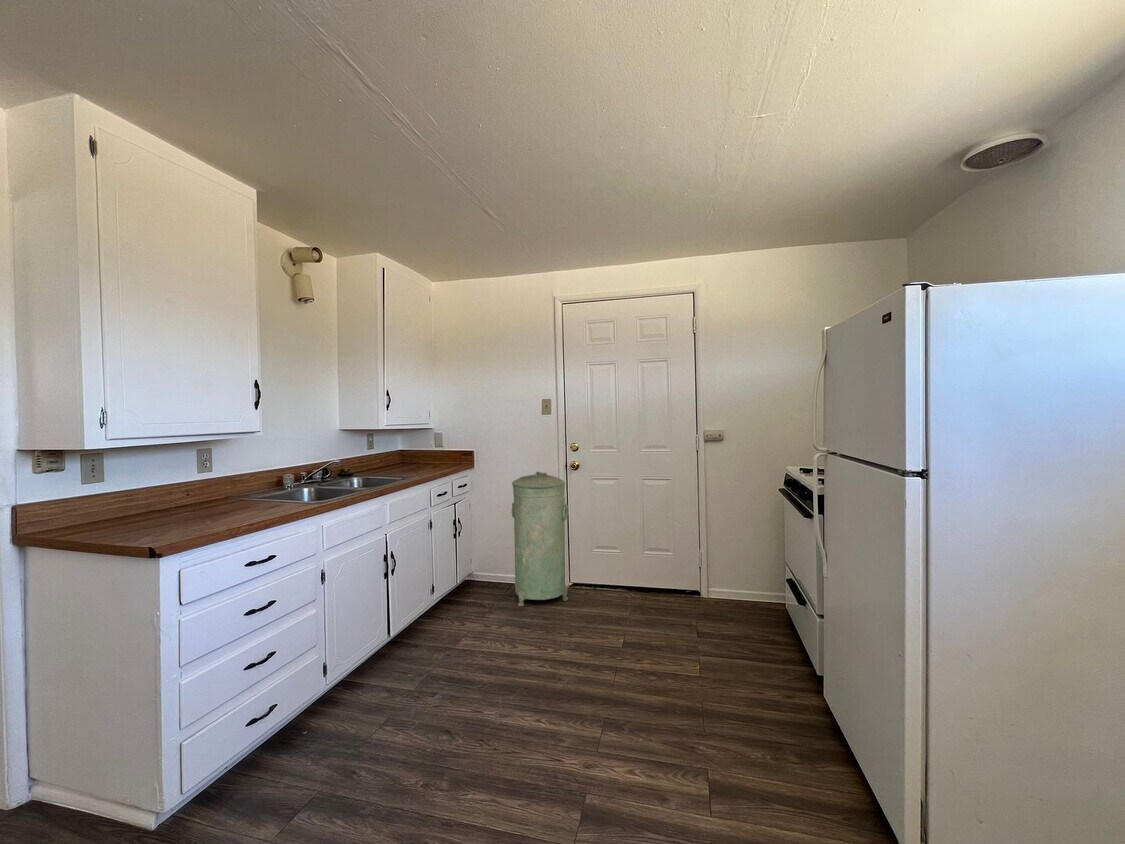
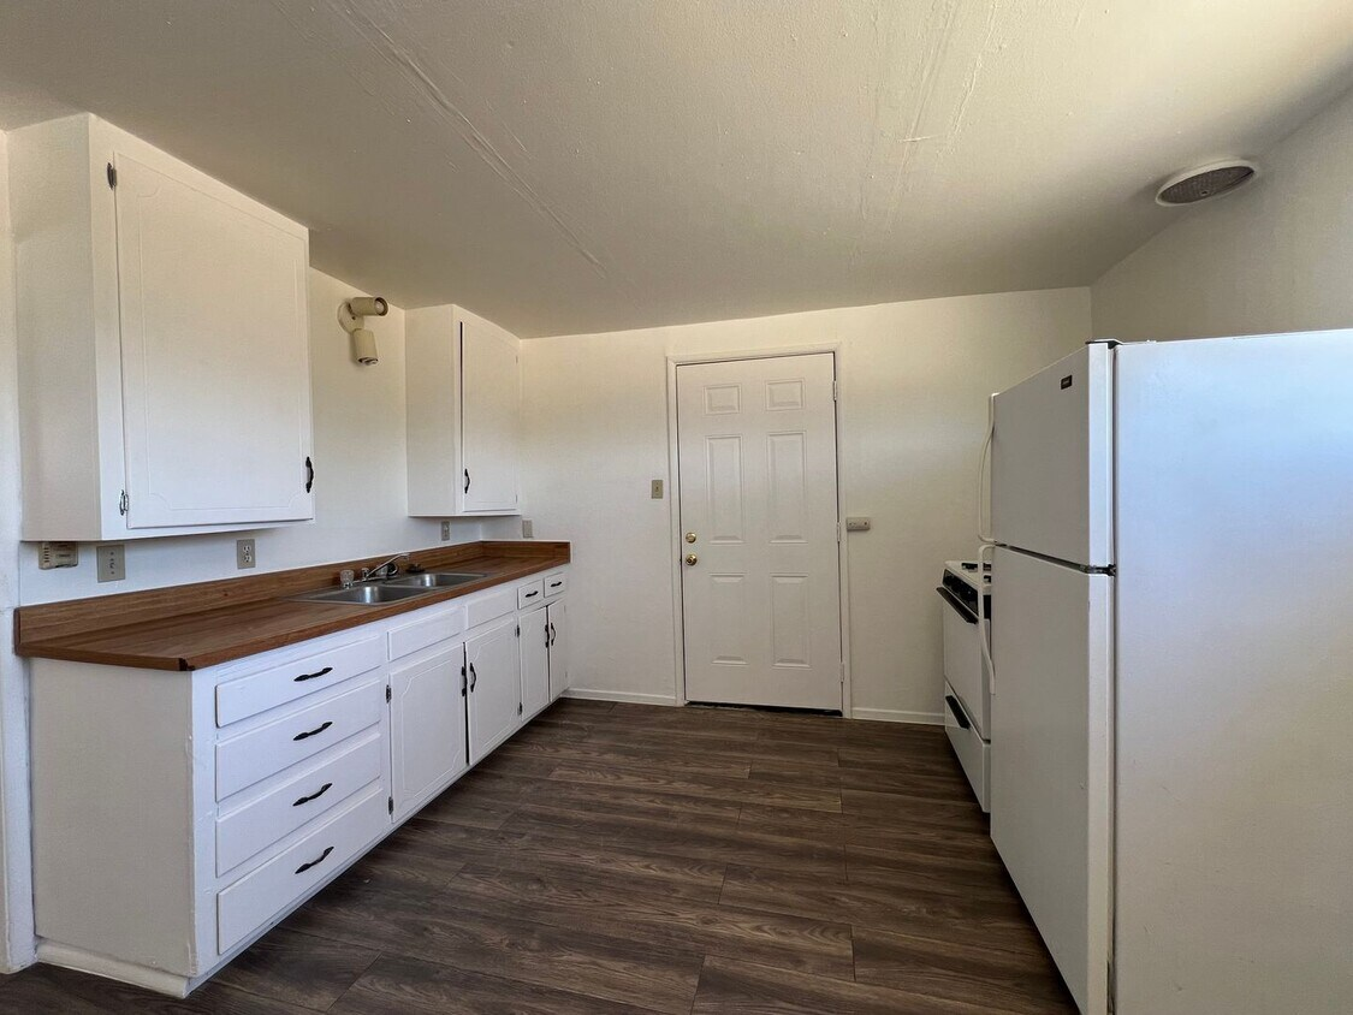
- trash can [511,471,569,608]
